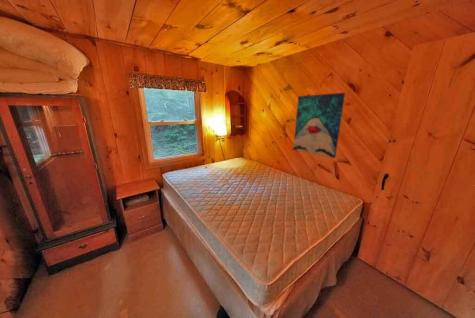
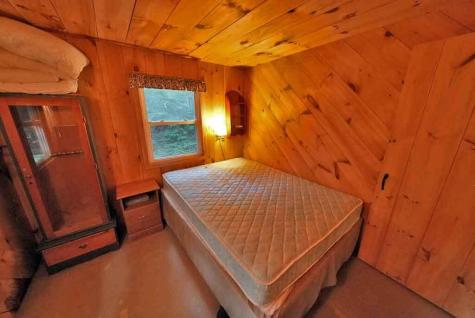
- wall art [293,92,346,159]
